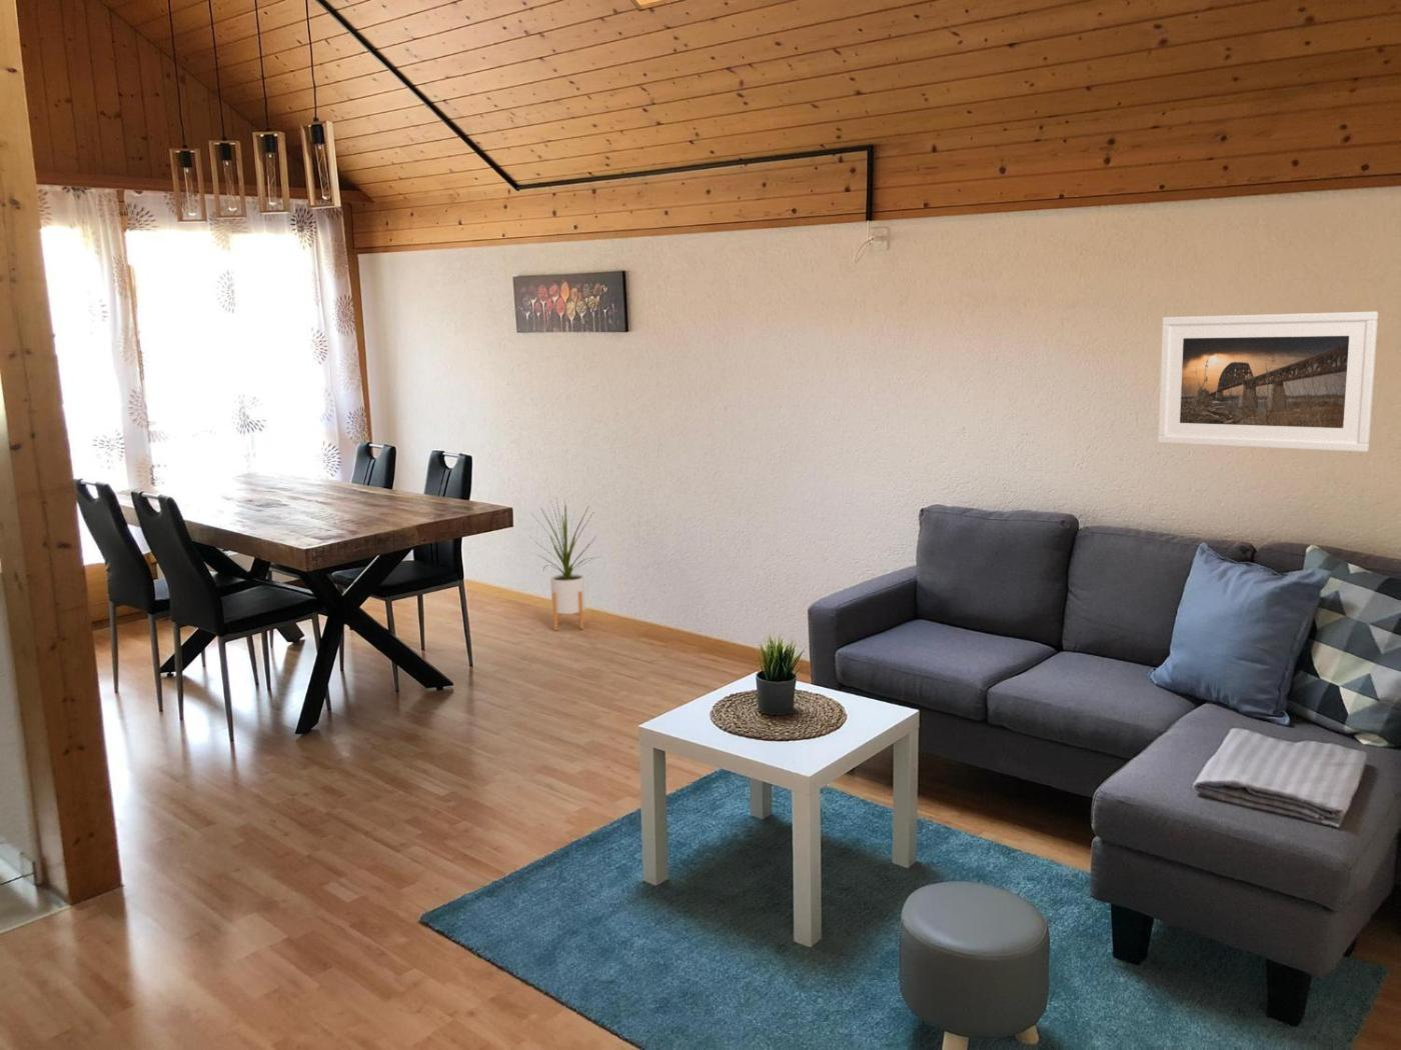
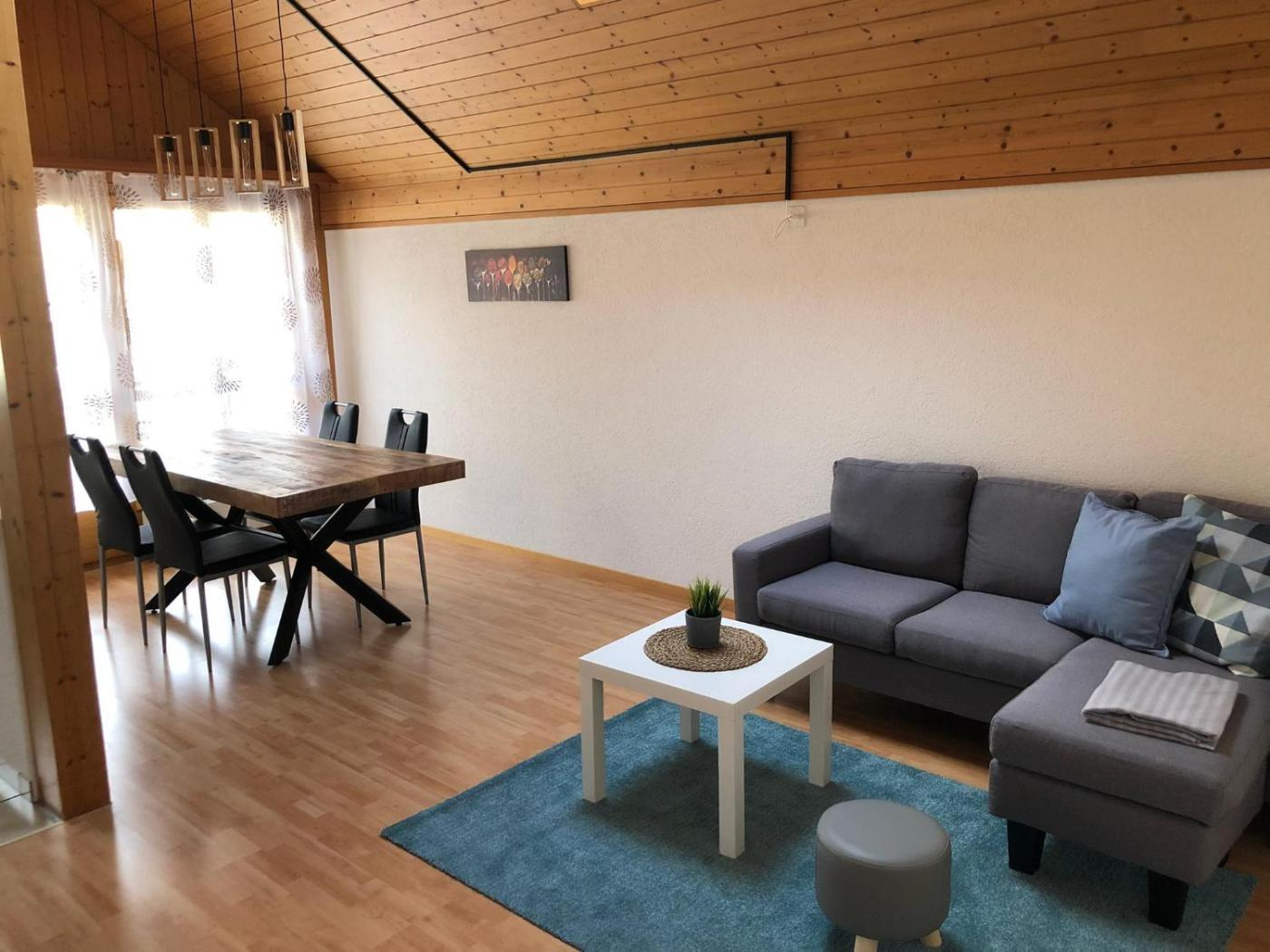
- house plant [530,499,600,631]
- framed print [1157,311,1379,453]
